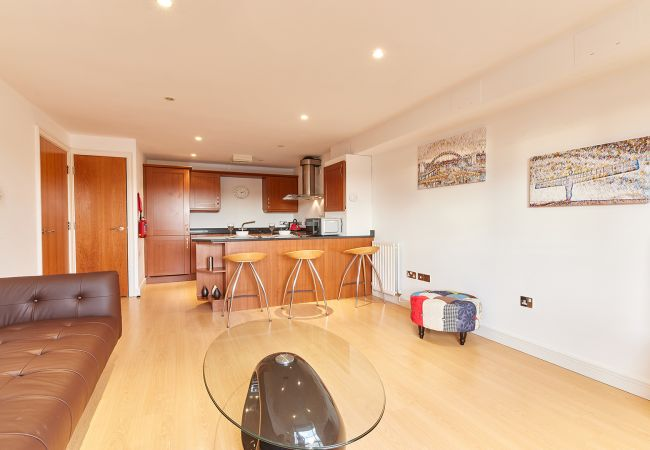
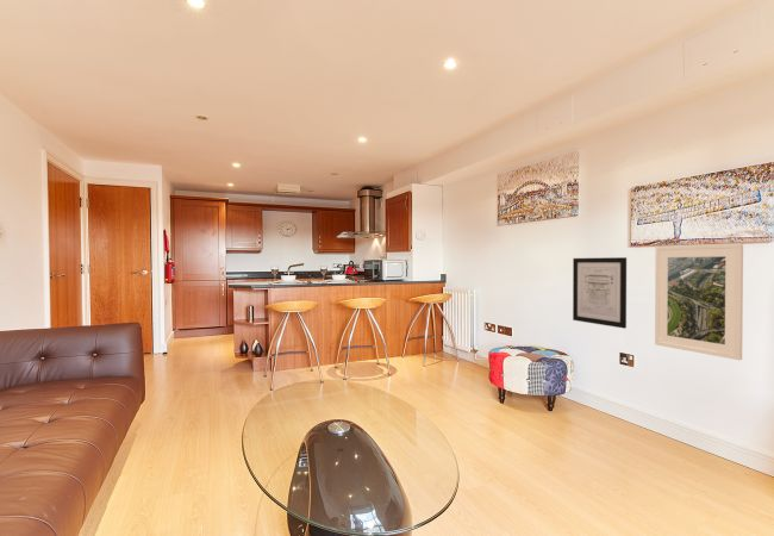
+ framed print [654,242,744,361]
+ wall art [572,256,628,330]
